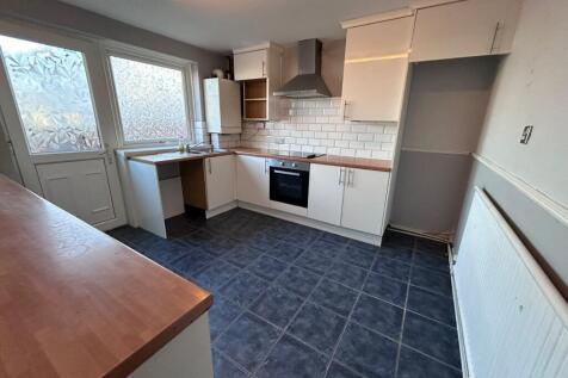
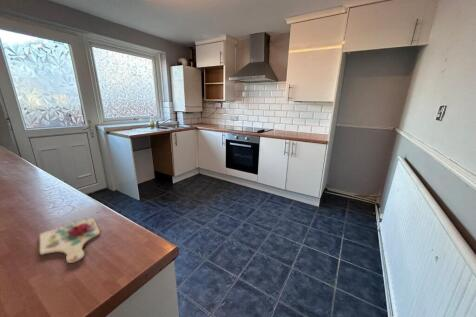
+ cutting board [39,216,101,264]
